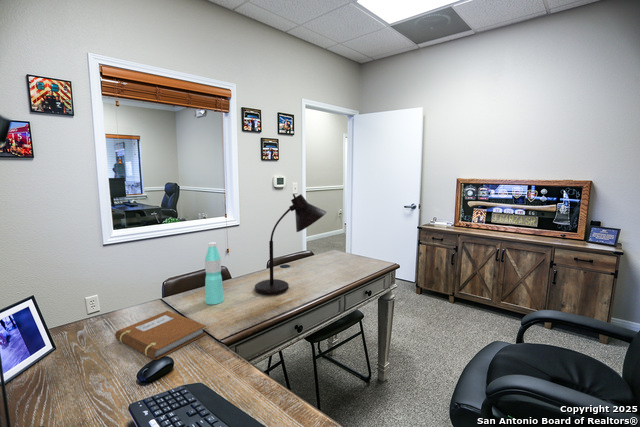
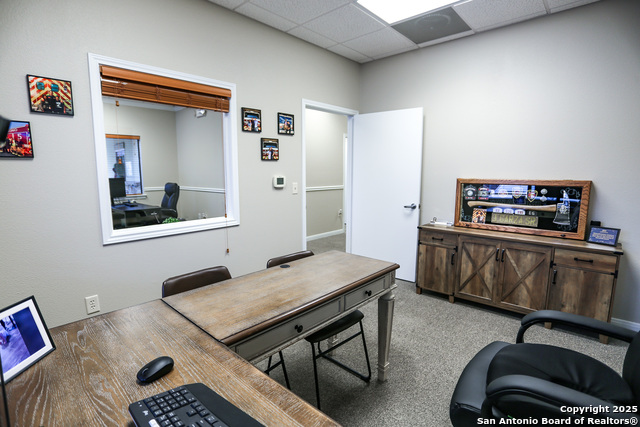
- notebook [114,310,207,361]
- desk lamp [254,193,327,296]
- water bottle [204,241,225,305]
